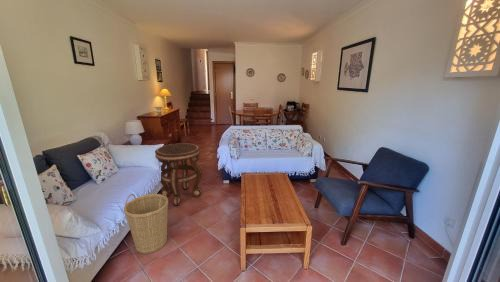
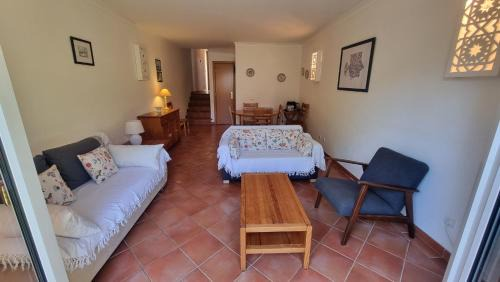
- side table [154,142,203,206]
- basket [123,193,169,255]
